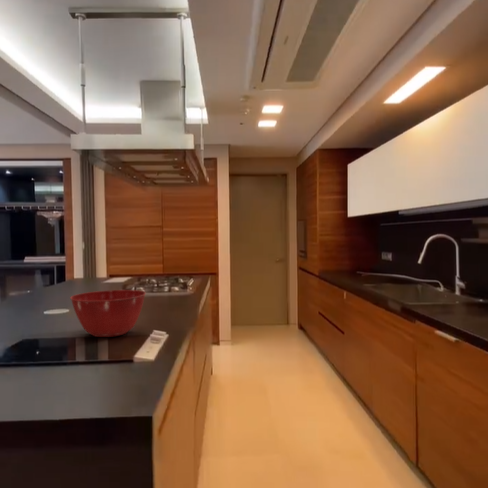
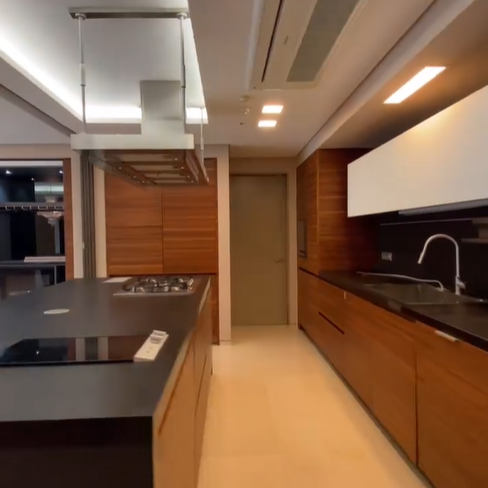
- mixing bowl [69,289,147,338]
